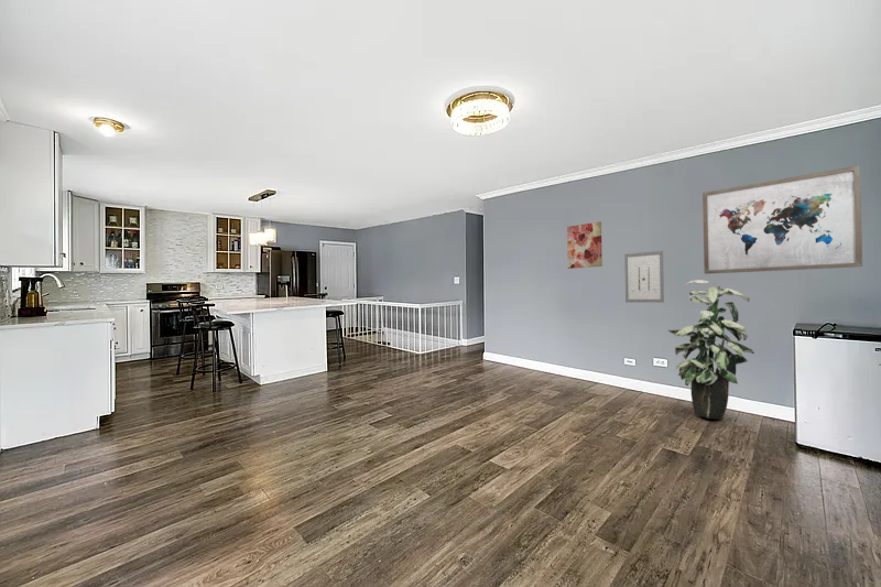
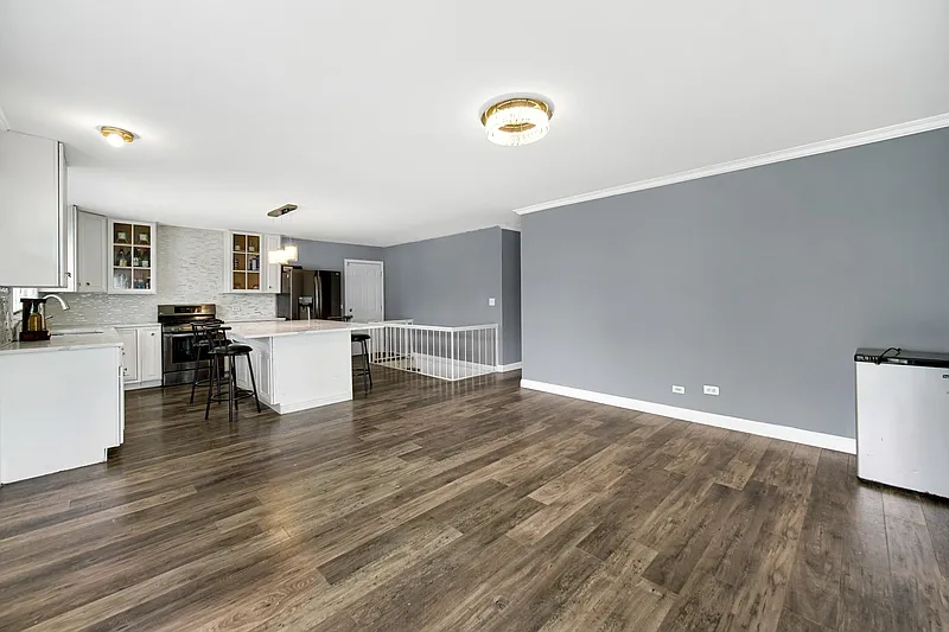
- indoor plant [666,279,755,421]
- wall art [623,250,665,304]
- wall art [701,164,863,275]
- wall art [566,220,603,270]
